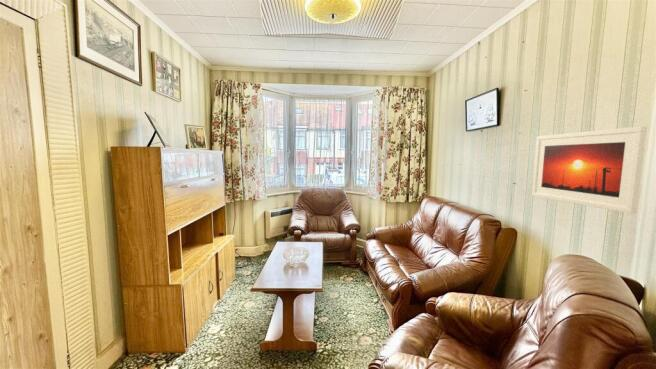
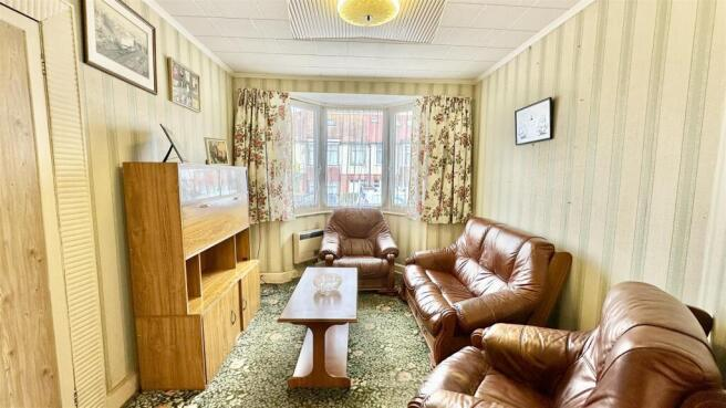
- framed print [531,125,648,215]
